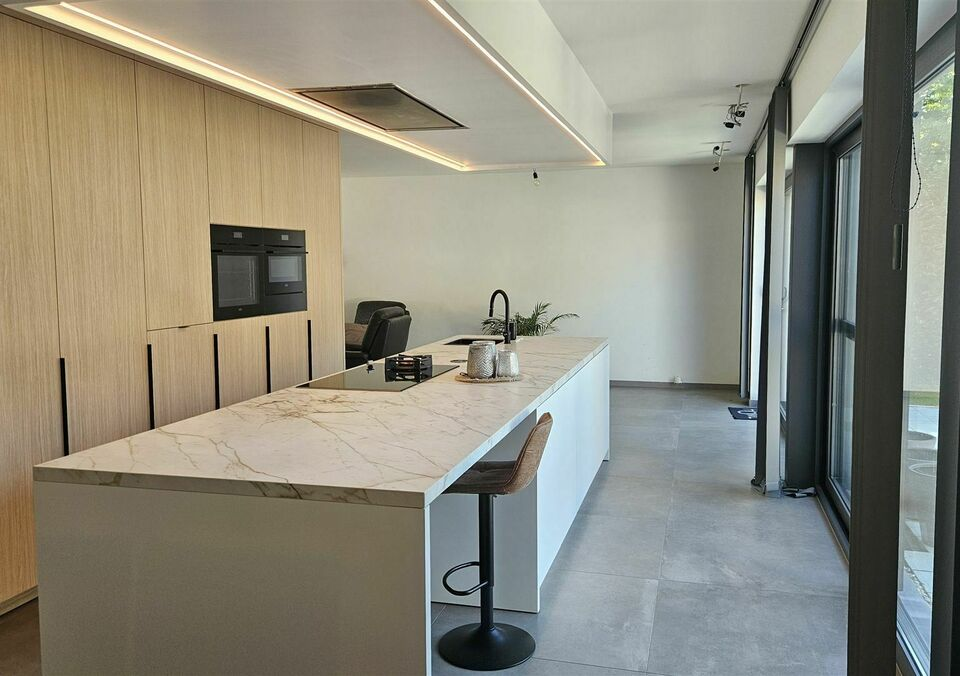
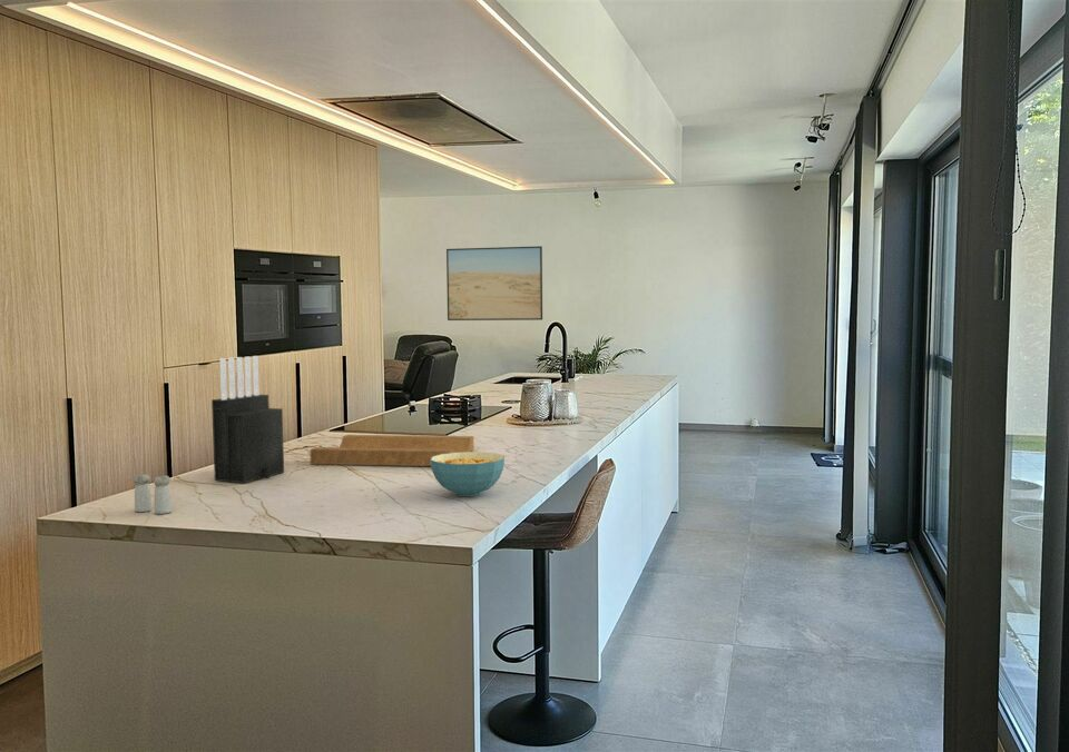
+ knife block [210,355,285,484]
+ cereal bowl [430,451,506,497]
+ cutting board [310,434,474,467]
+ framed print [445,245,543,321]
+ salt and pepper shaker [133,473,173,515]
